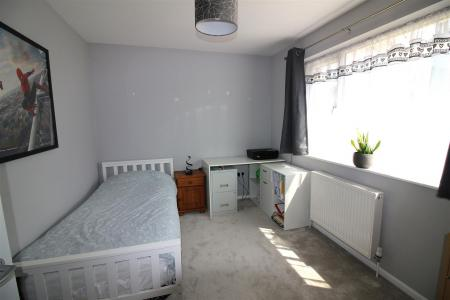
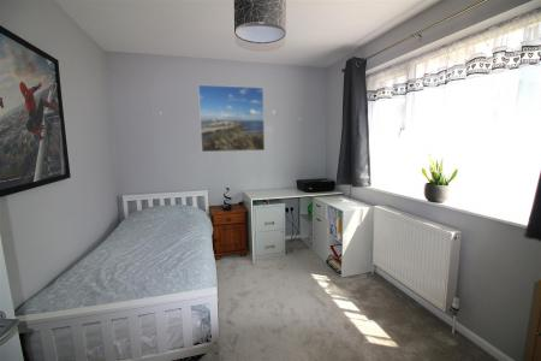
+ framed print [197,84,266,153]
